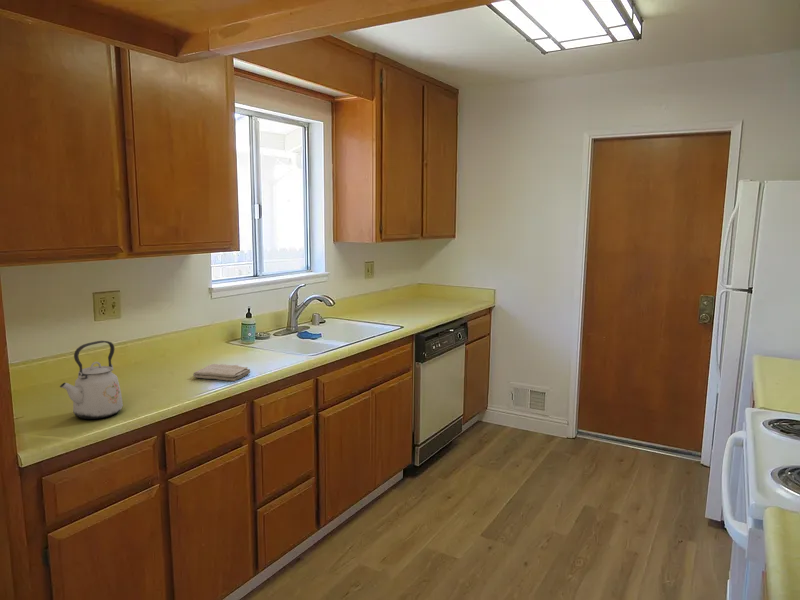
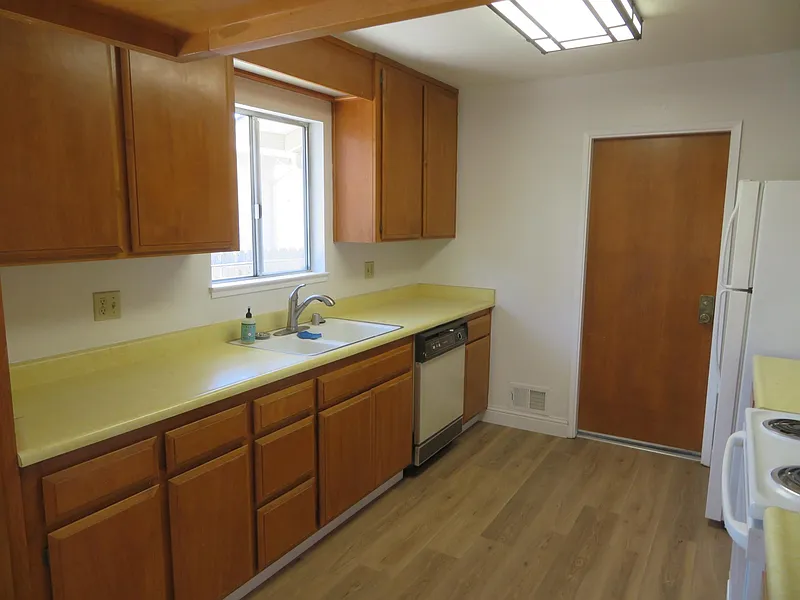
- washcloth [192,363,251,382]
- kettle [59,340,124,420]
